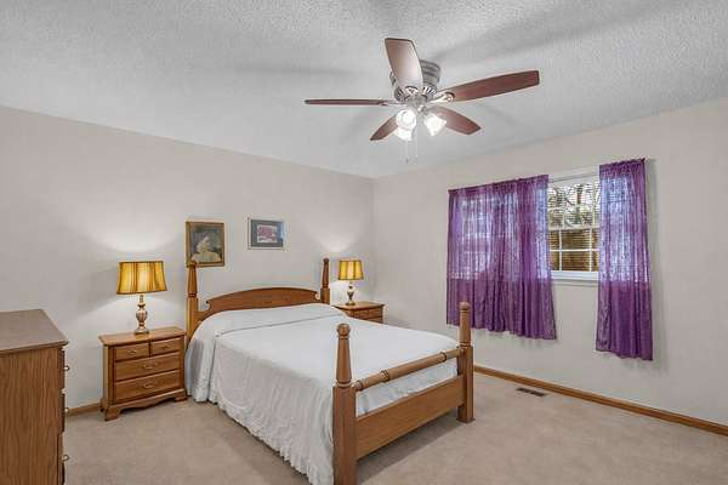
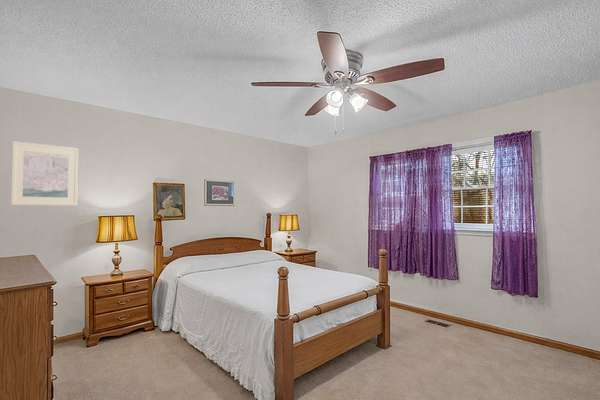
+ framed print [10,141,79,206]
